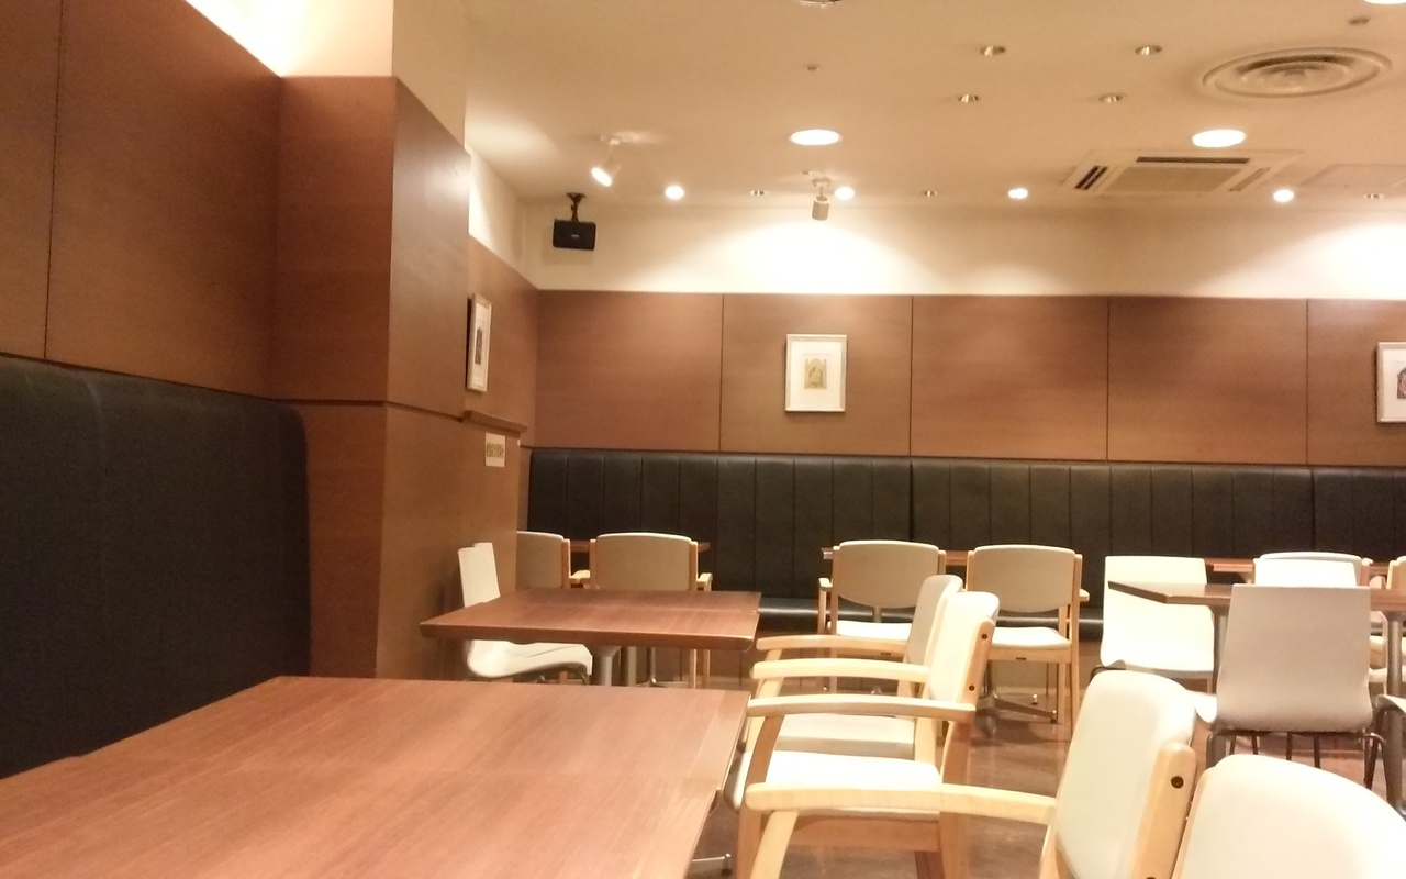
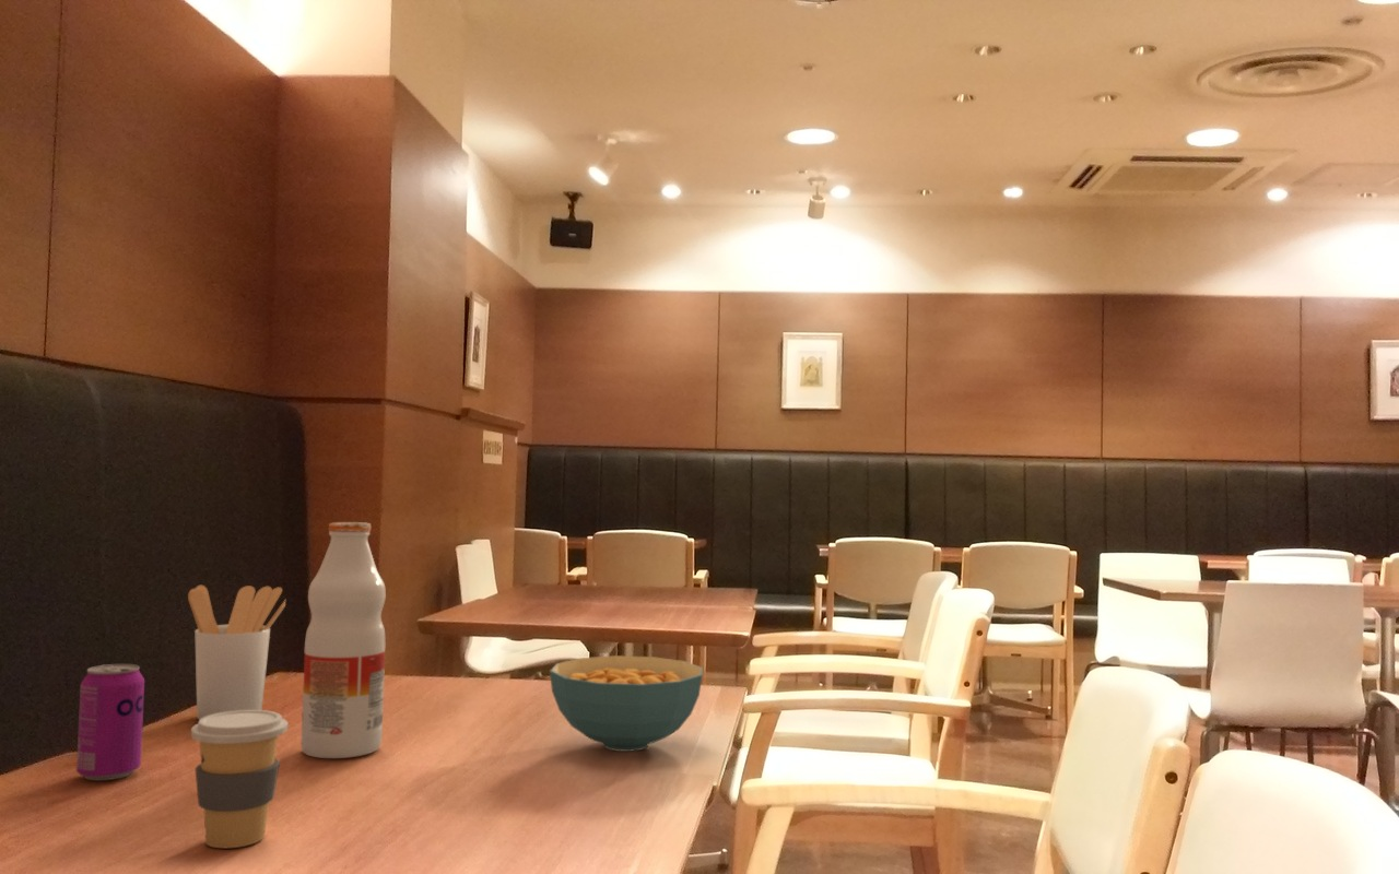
+ beverage can [75,663,145,781]
+ utensil holder [187,584,287,720]
+ juice bottle [301,521,387,759]
+ cereal bowl [549,654,704,753]
+ coffee cup [190,709,289,849]
